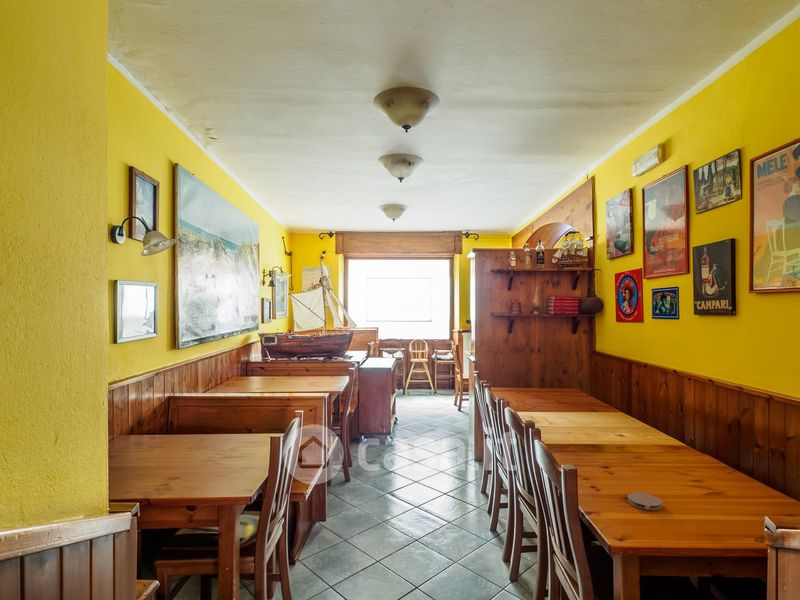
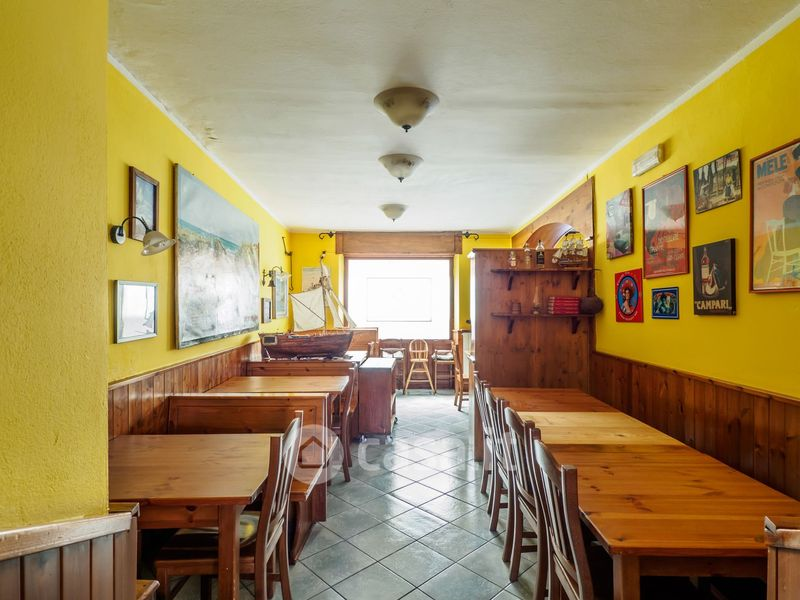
- coaster [626,492,663,511]
